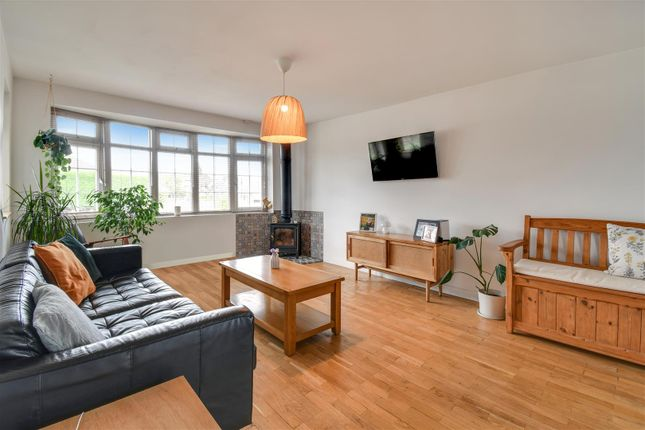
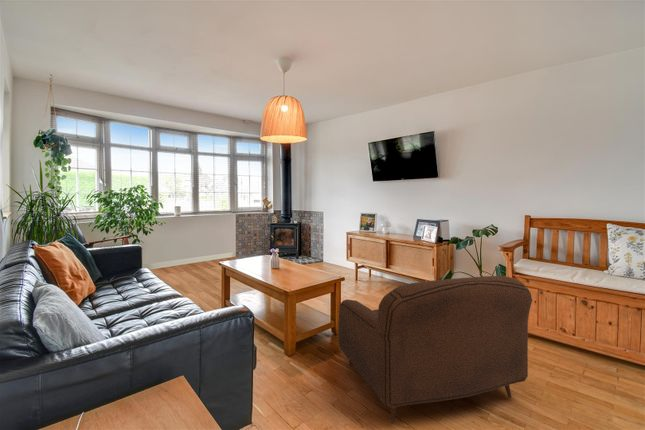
+ armchair [337,275,533,425]
